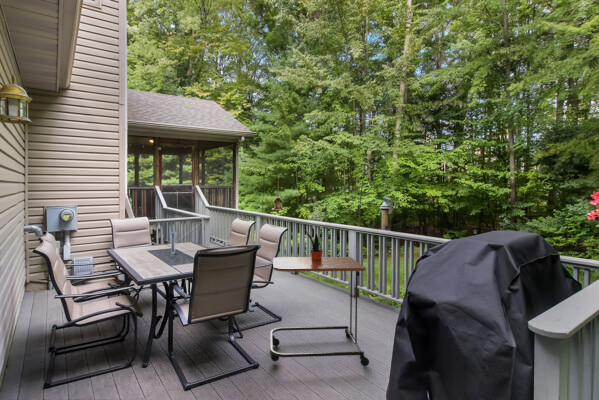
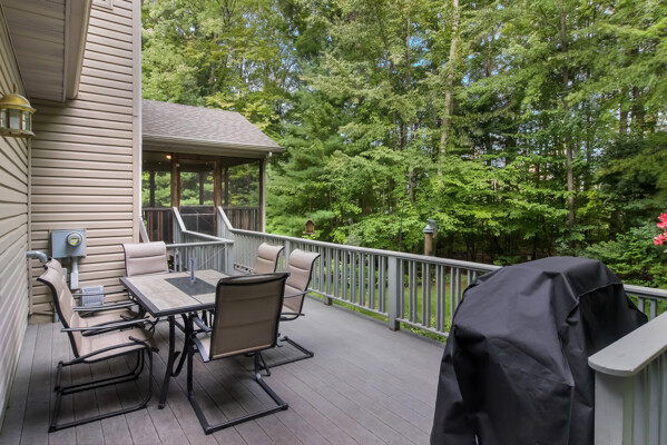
- side table [269,256,370,367]
- potted plant [305,230,324,261]
